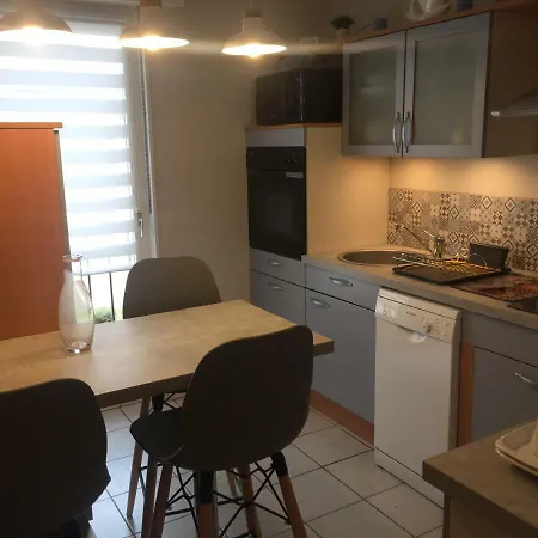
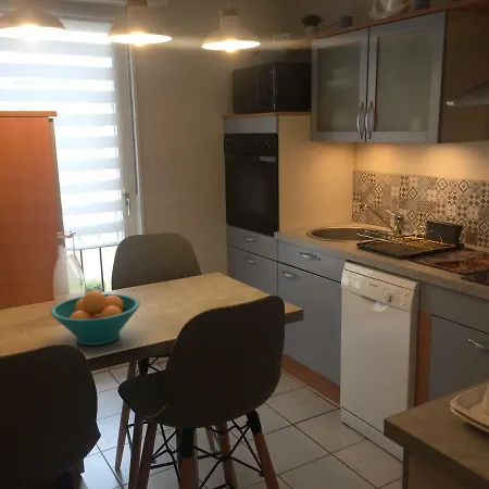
+ fruit bowl [49,290,141,347]
